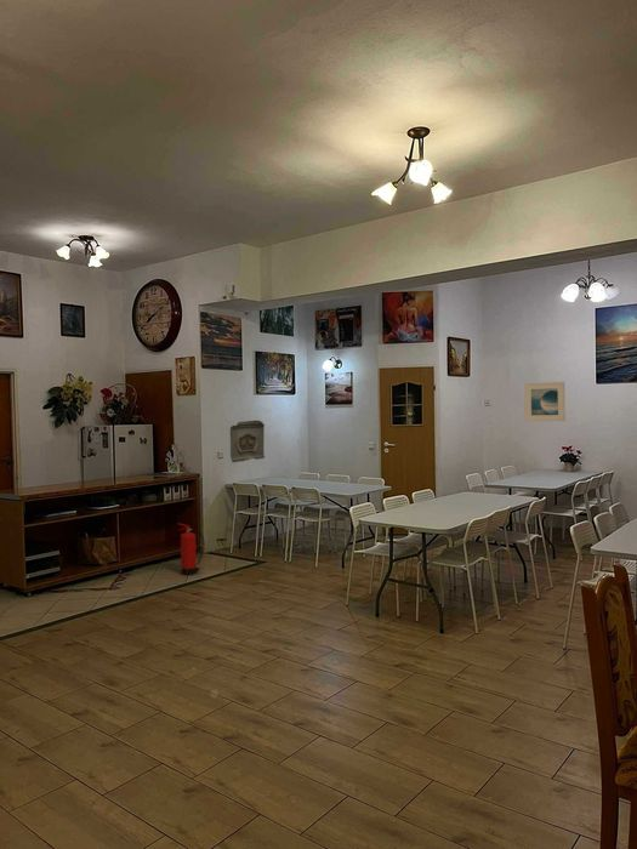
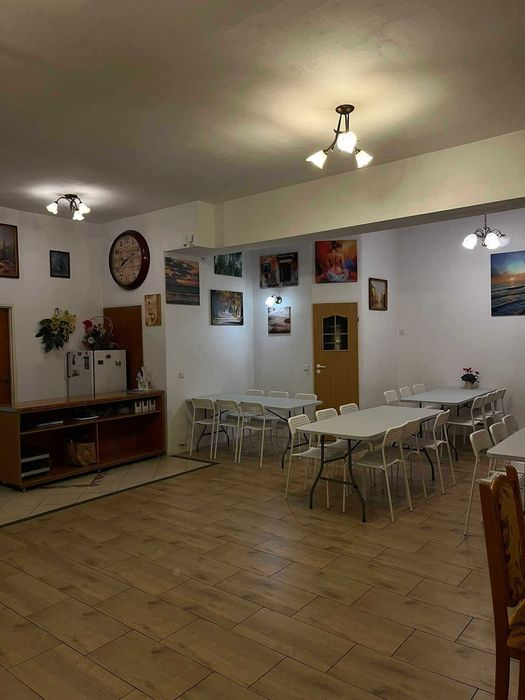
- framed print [524,381,567,422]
- fire extinguisher [177,523,206,576]
- relief panel [229,420,266,463]
